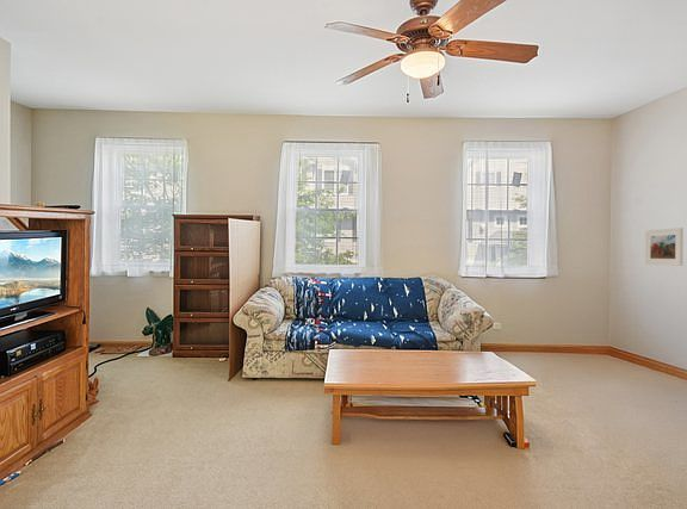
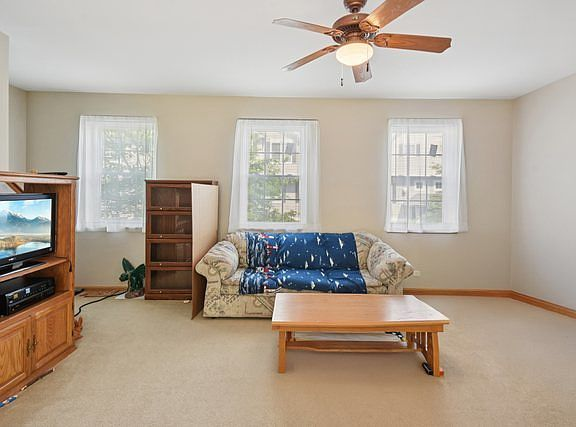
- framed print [644,226,685,267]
